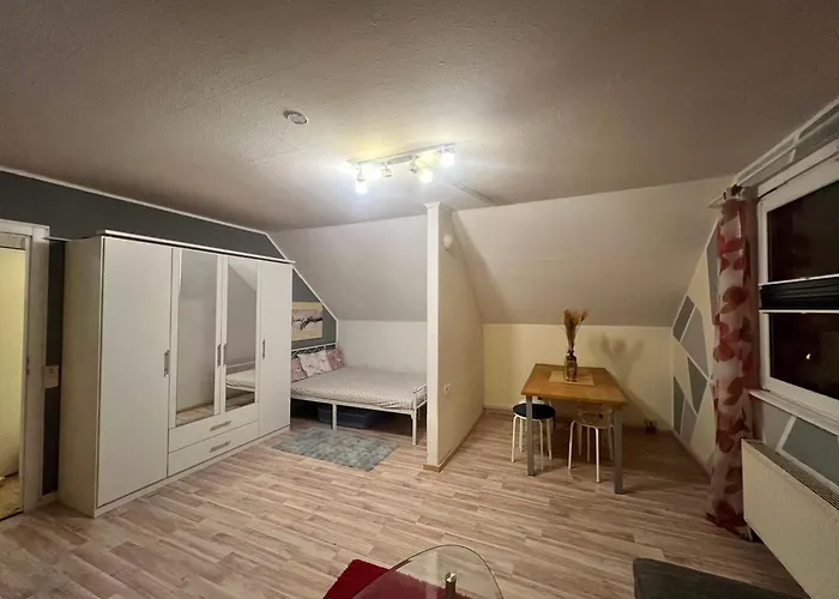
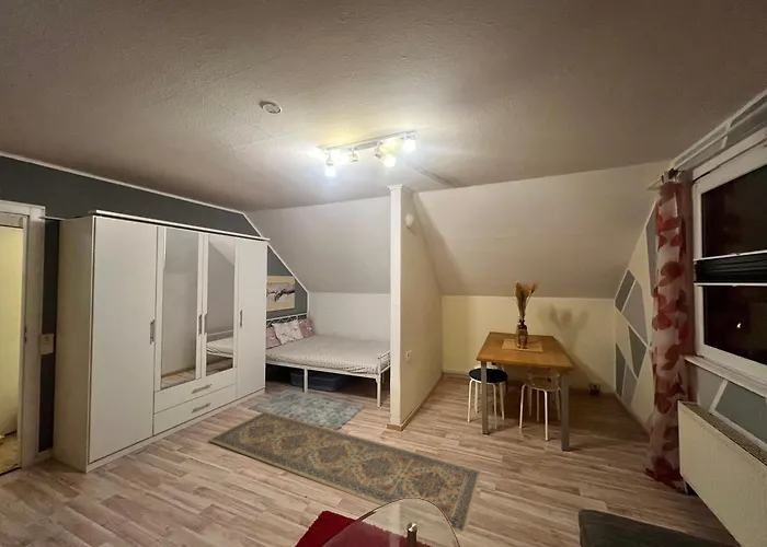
+ rug [207,410,482,536]
